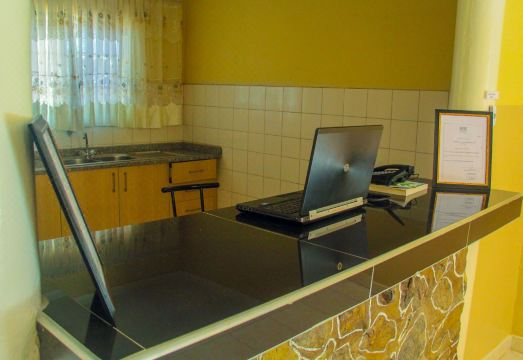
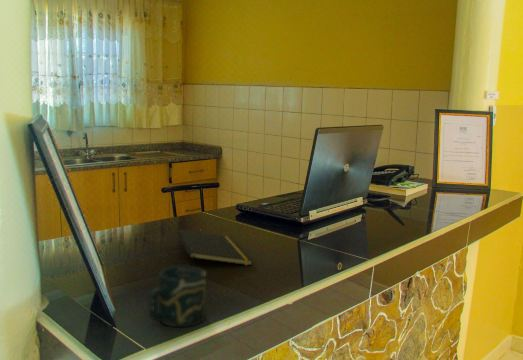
+ cup [148,265,207,328]
+ notepad [176,228,254,267]
